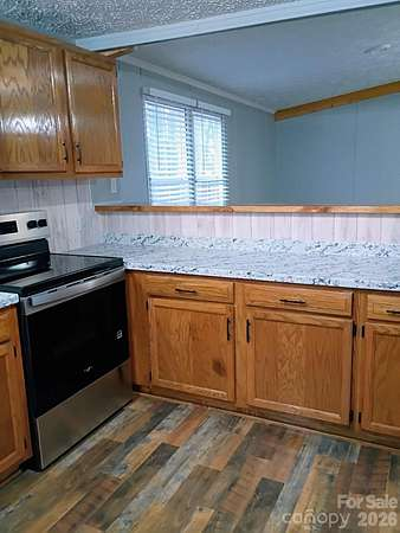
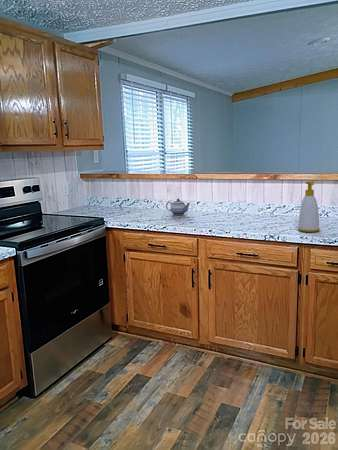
+ soap bottle [297,180,320,233]
+ teapot [165,198,191,216]
